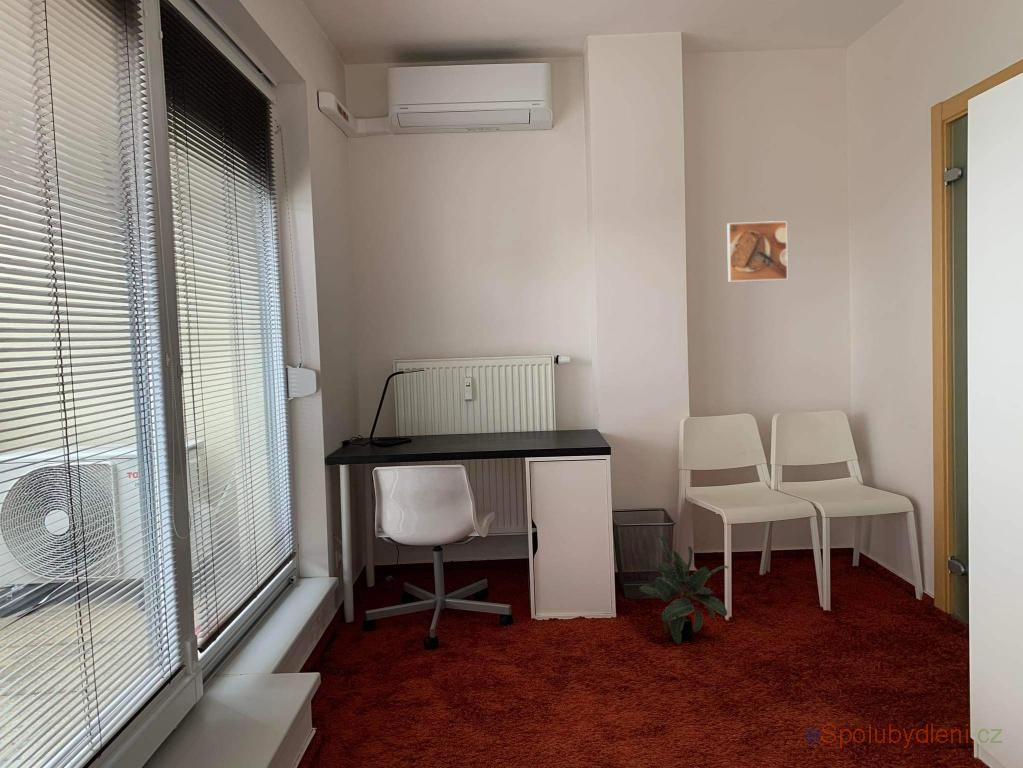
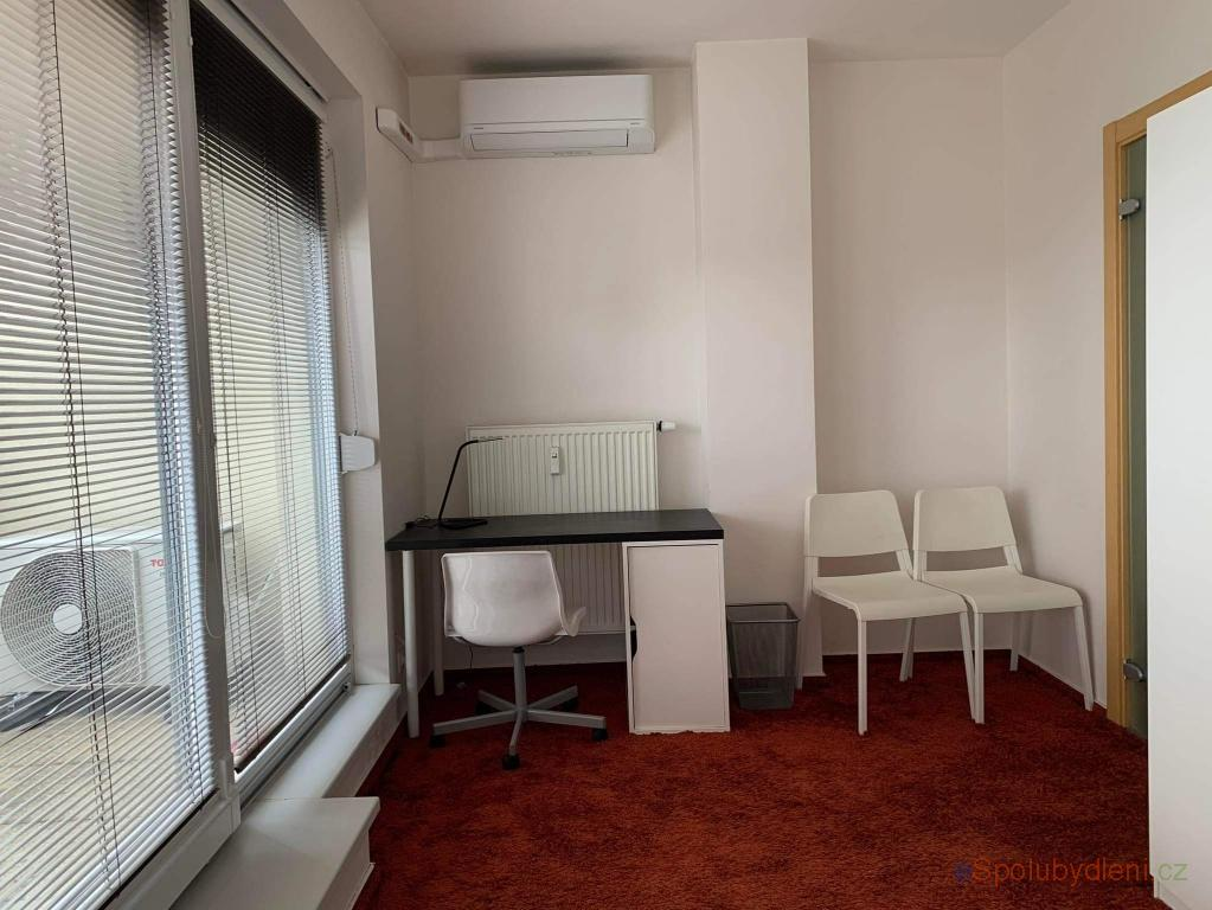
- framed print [726,220,789,283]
- potted plant [638,535,729,645]
